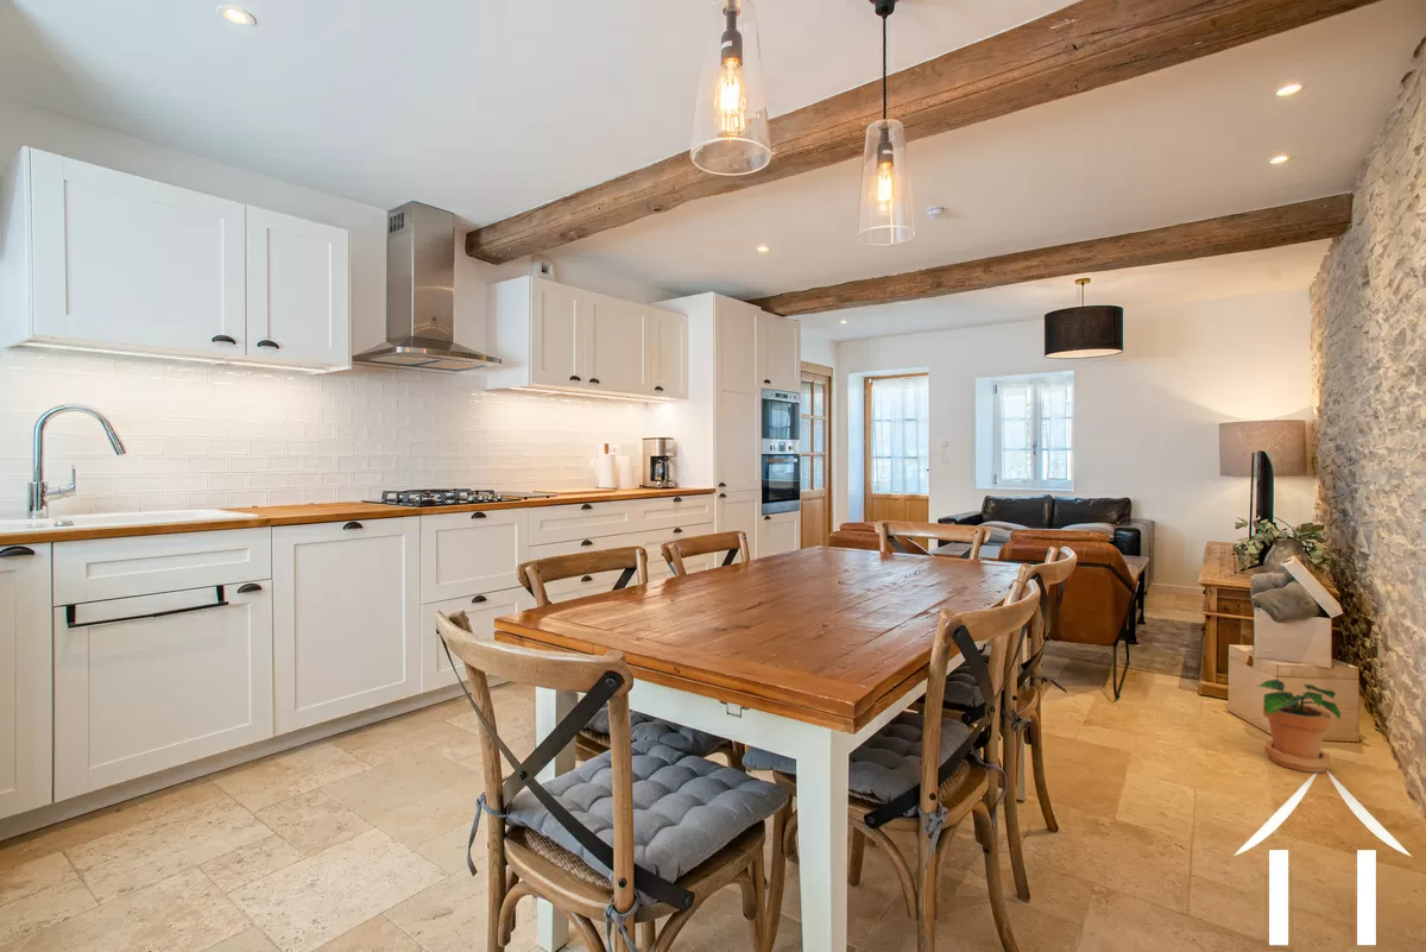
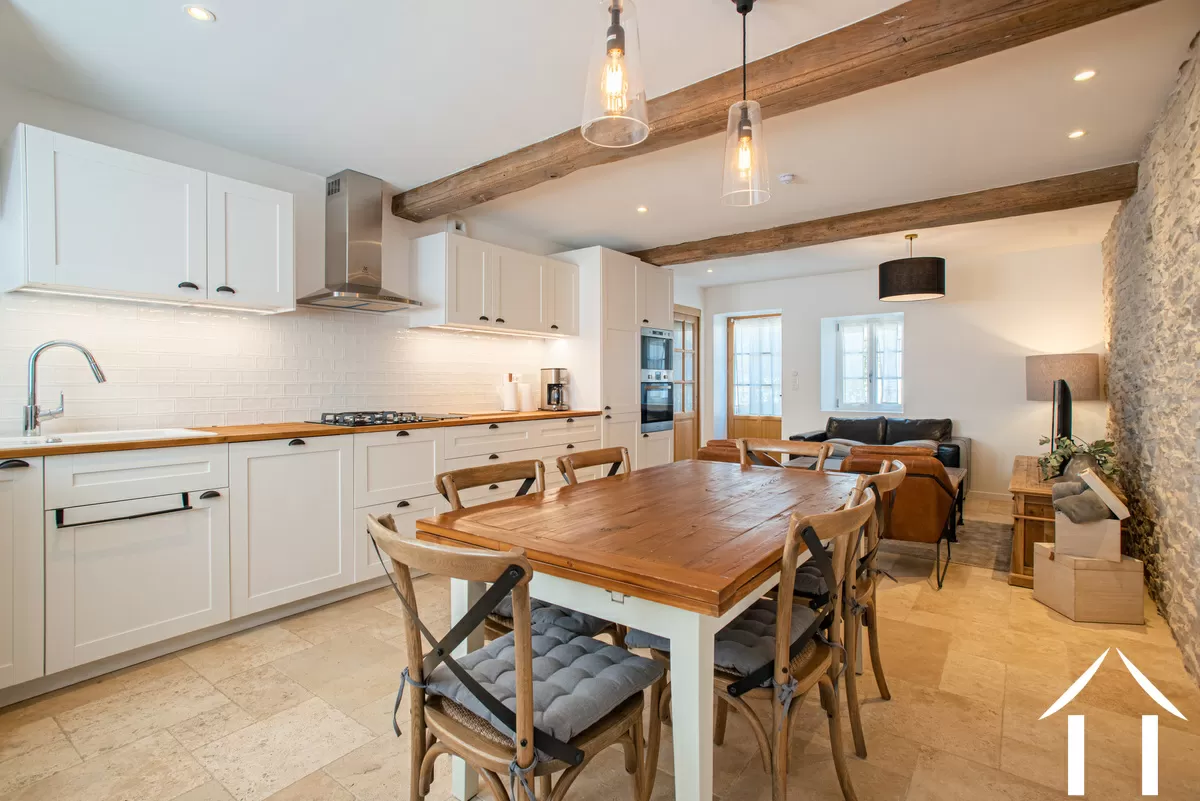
- potted plant [1255,679,1342,774]
